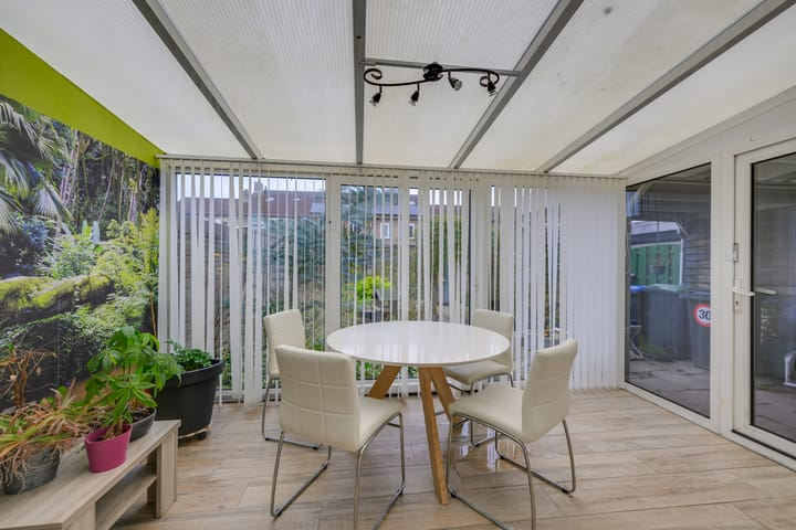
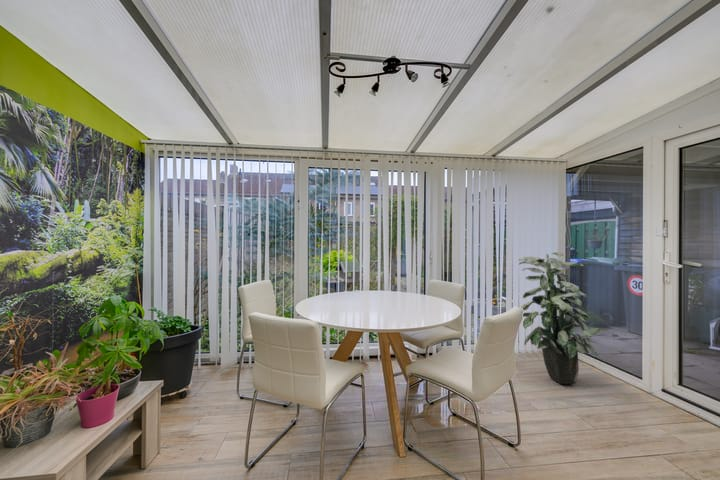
+ indoor plant [518,251,603,385]
